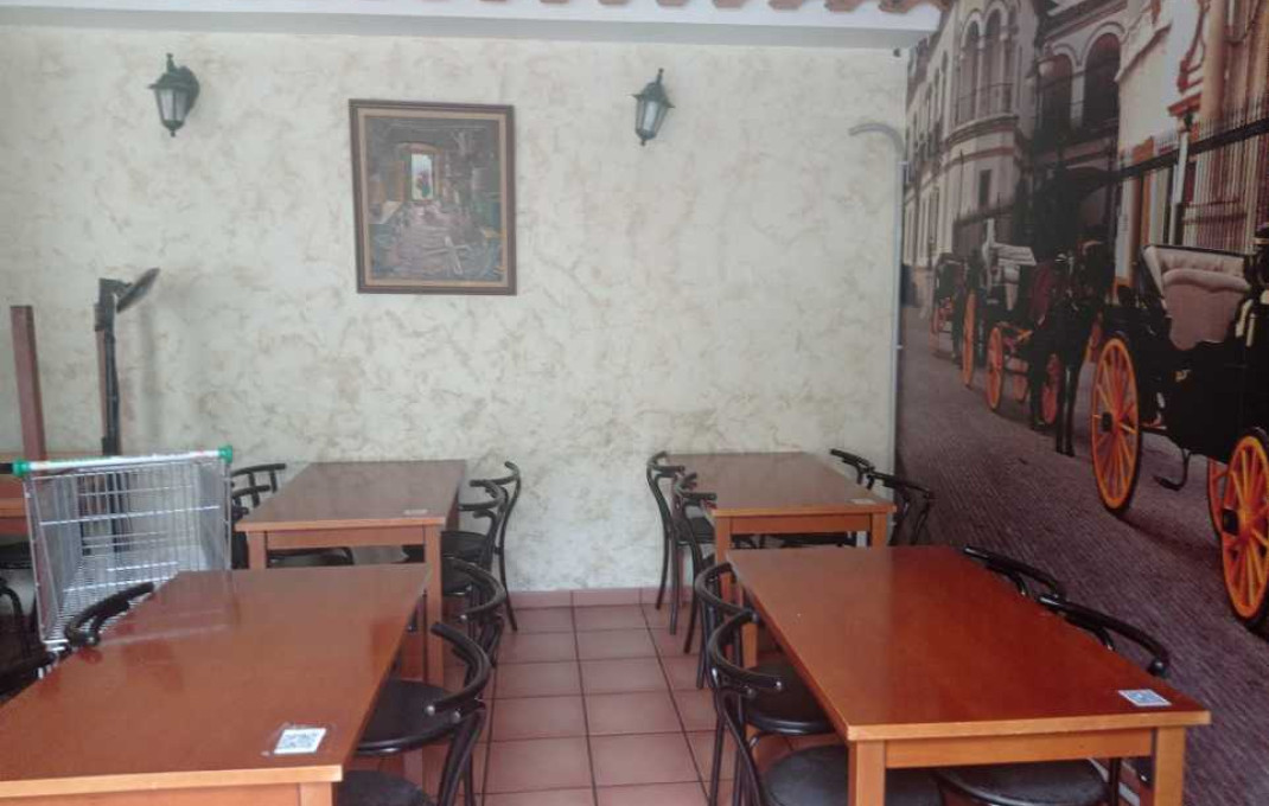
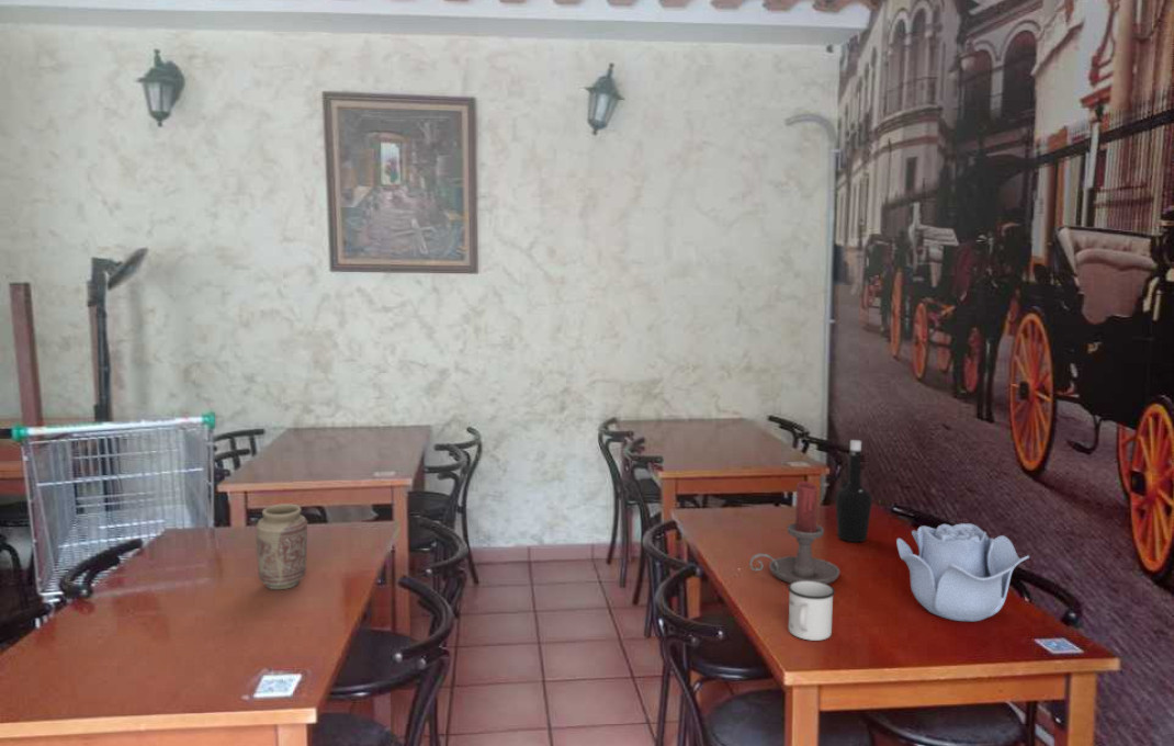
+ candle holder [748,481,840,585]
+ vase [256,502,308,590]
+ decorative bowl [895,522,1030,623]
+ bottle [835,439,873,543]
+ mug [787,580,836,642]
